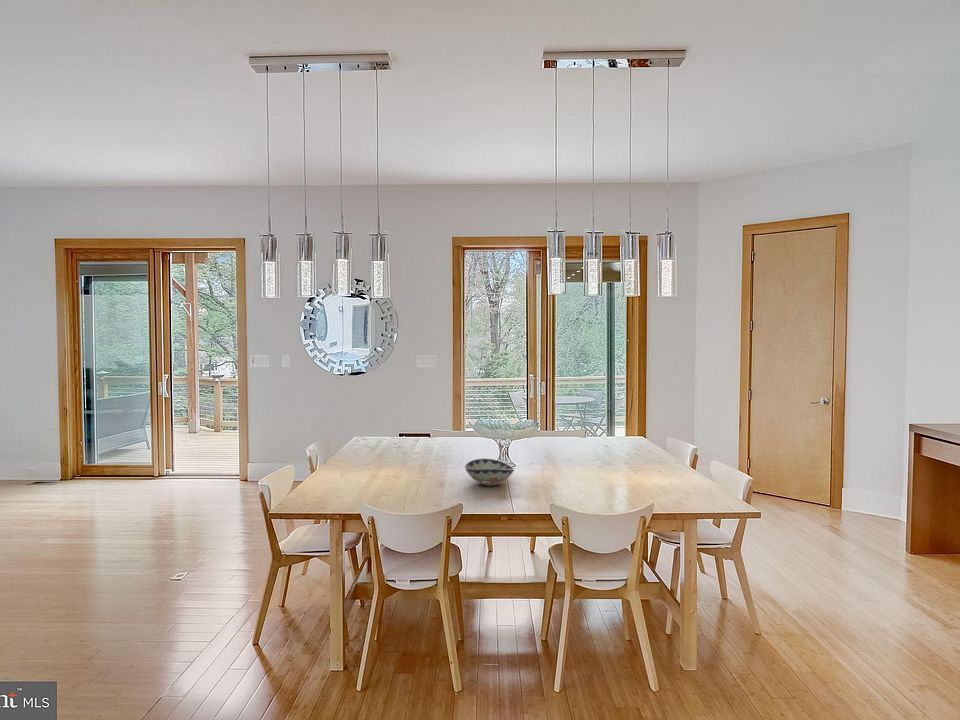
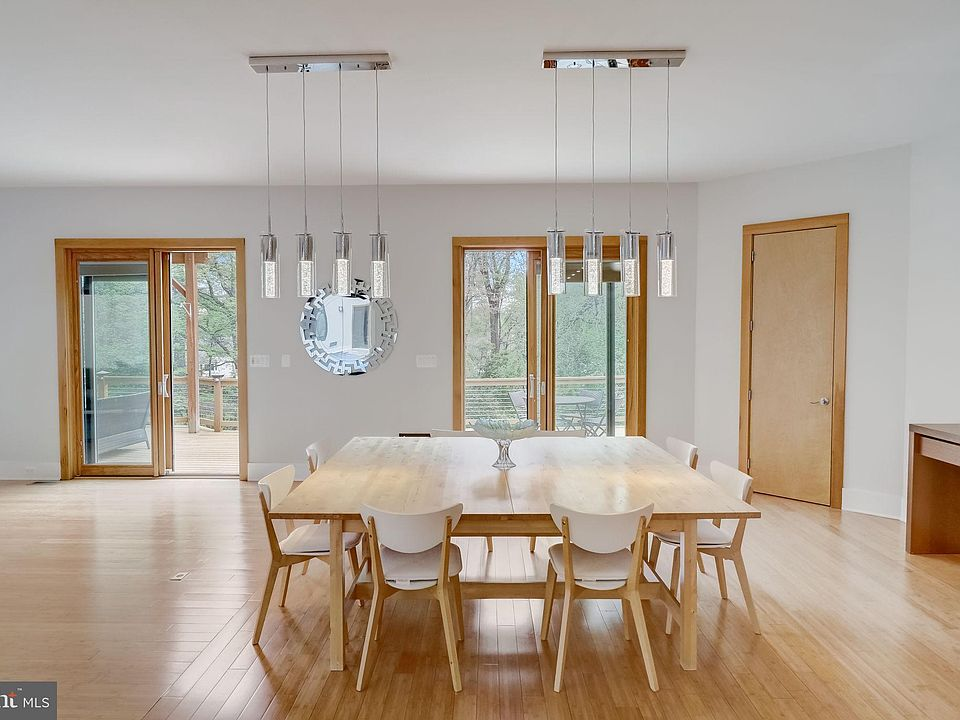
- decorative bowl [464,458,515,487]
